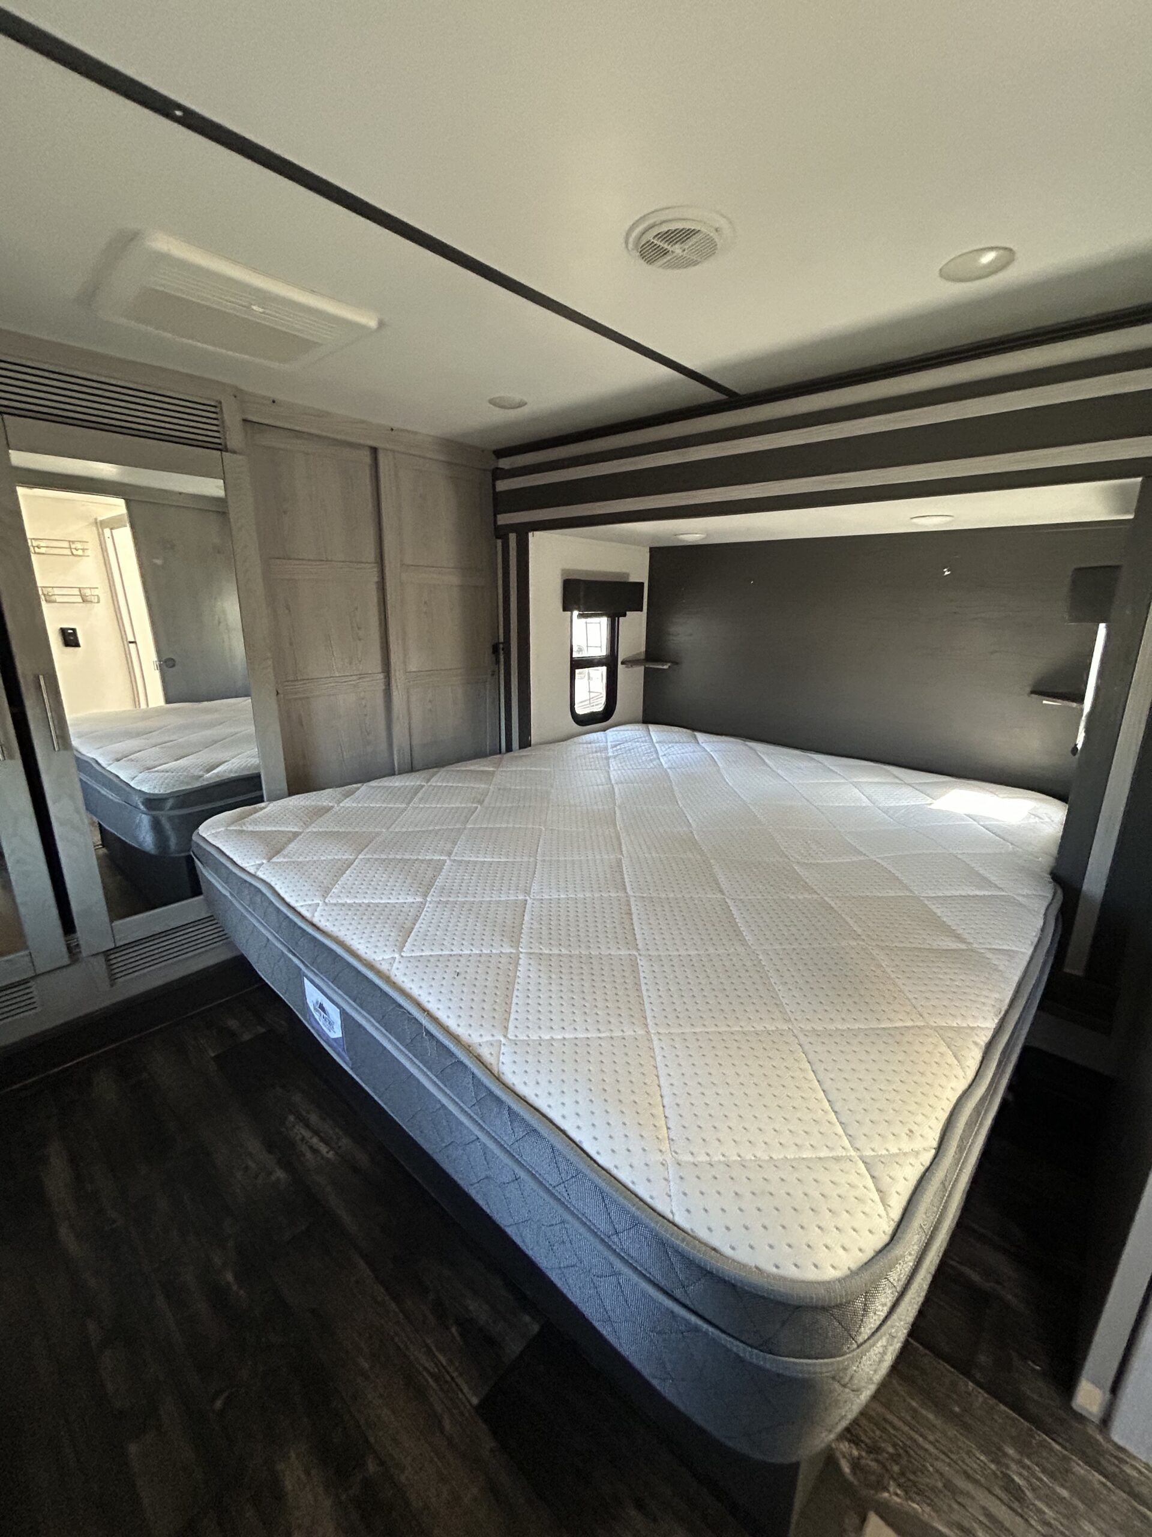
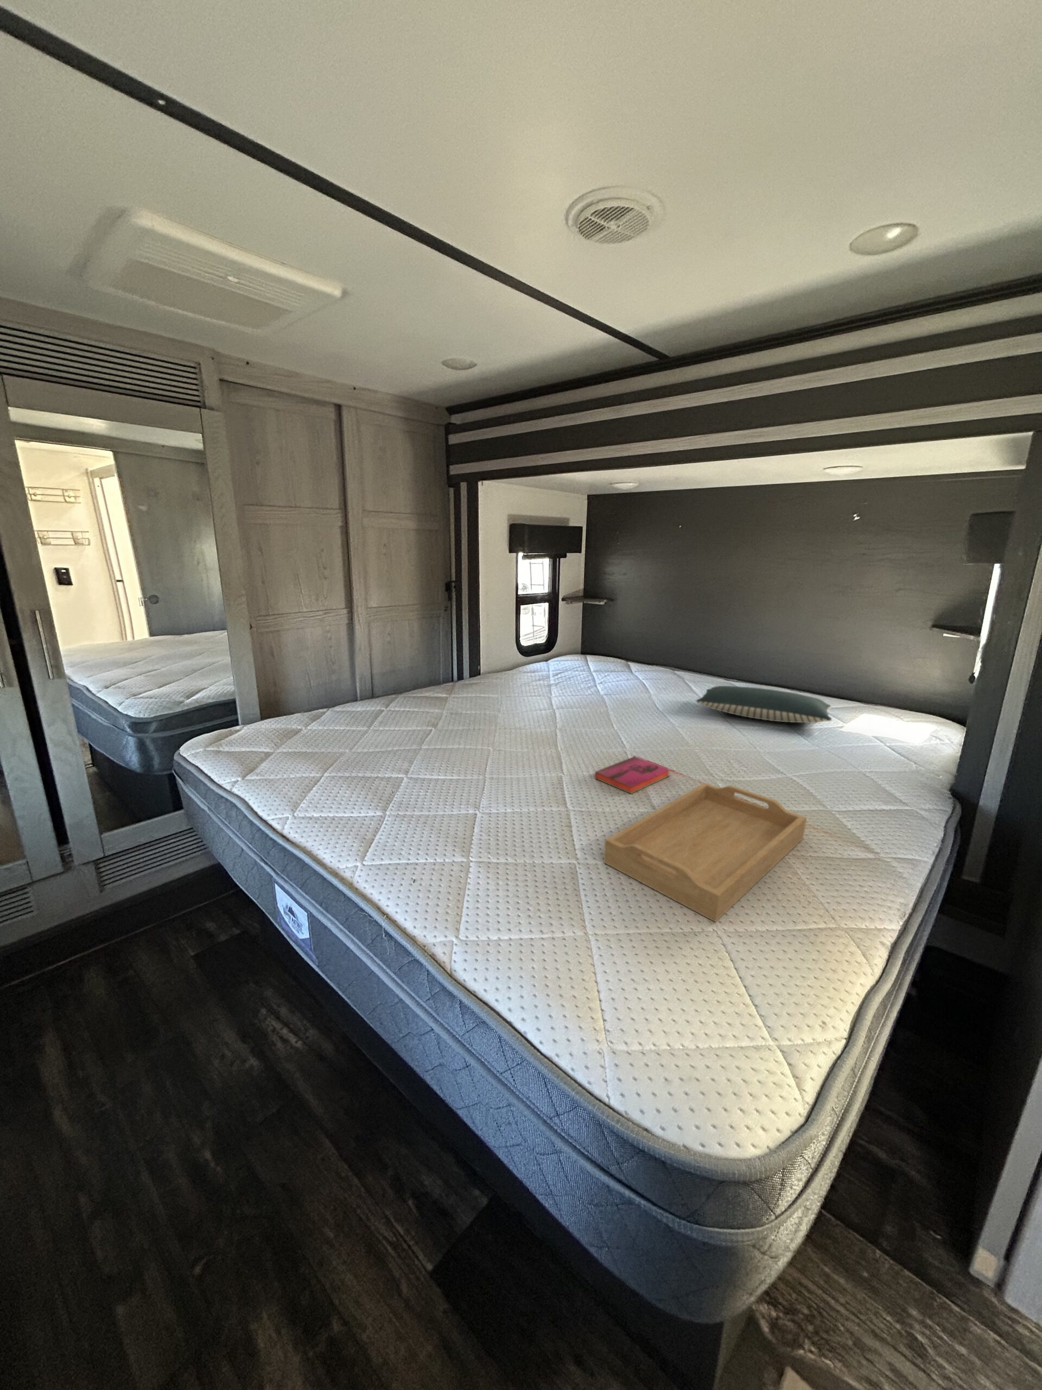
+ pillow [695,685,833,723]
+ hardback book [594,756,671,795]
+ serving tray [603,781,808,923]
